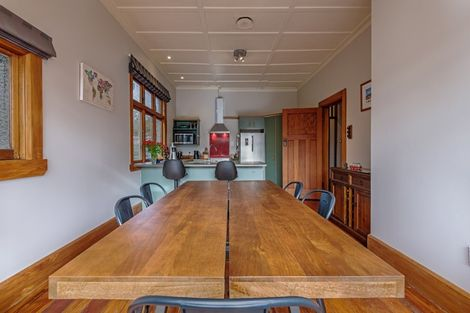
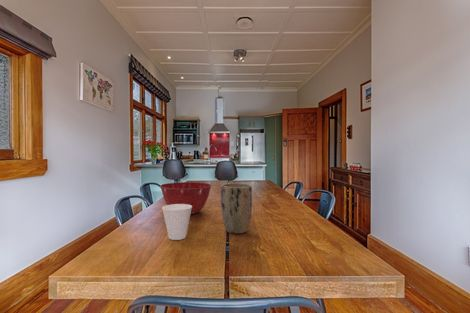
+ mixing bowl [159,181,213,215]
+ cup [161,204,192,241]
+ plant pot [220,182,253,235]
